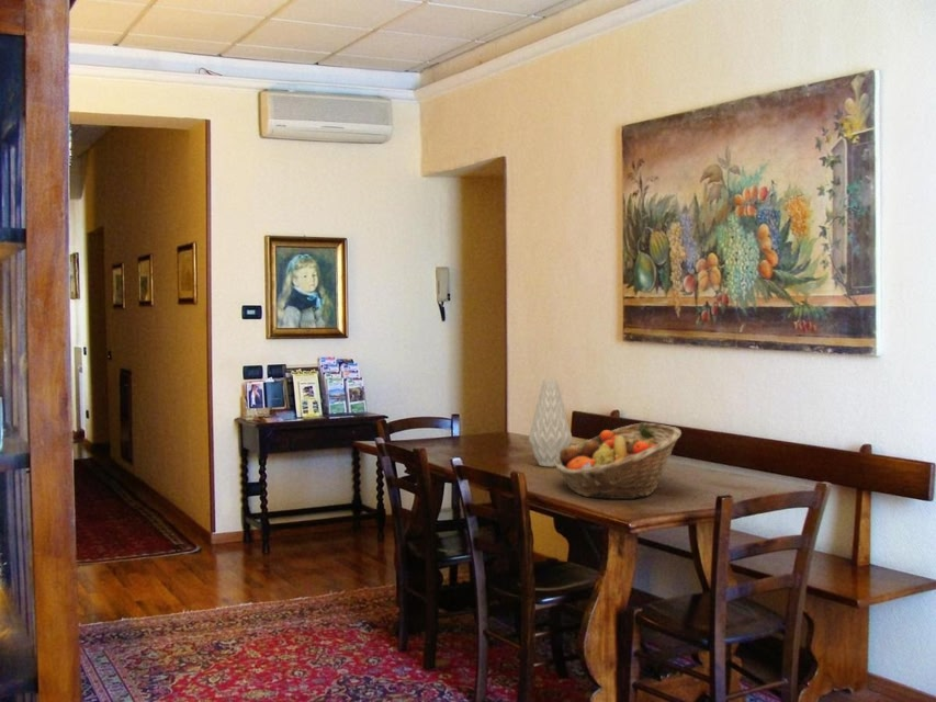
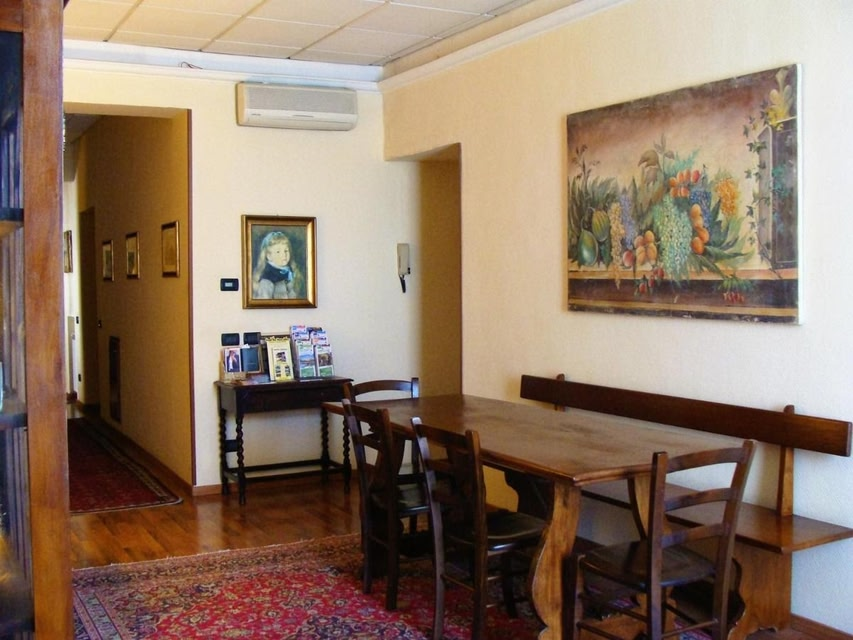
- vase [528,378,573,467]
- fruit basket [554,422,683,500]
